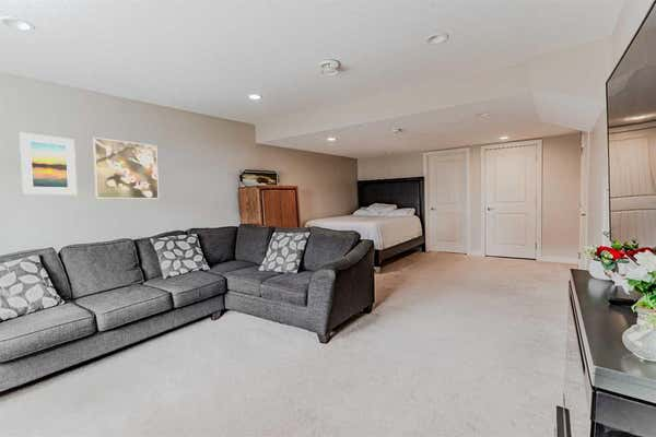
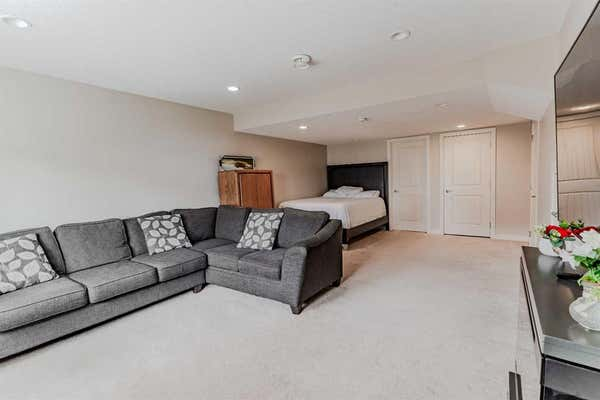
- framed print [19,131,78,196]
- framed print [92,137,160,200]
